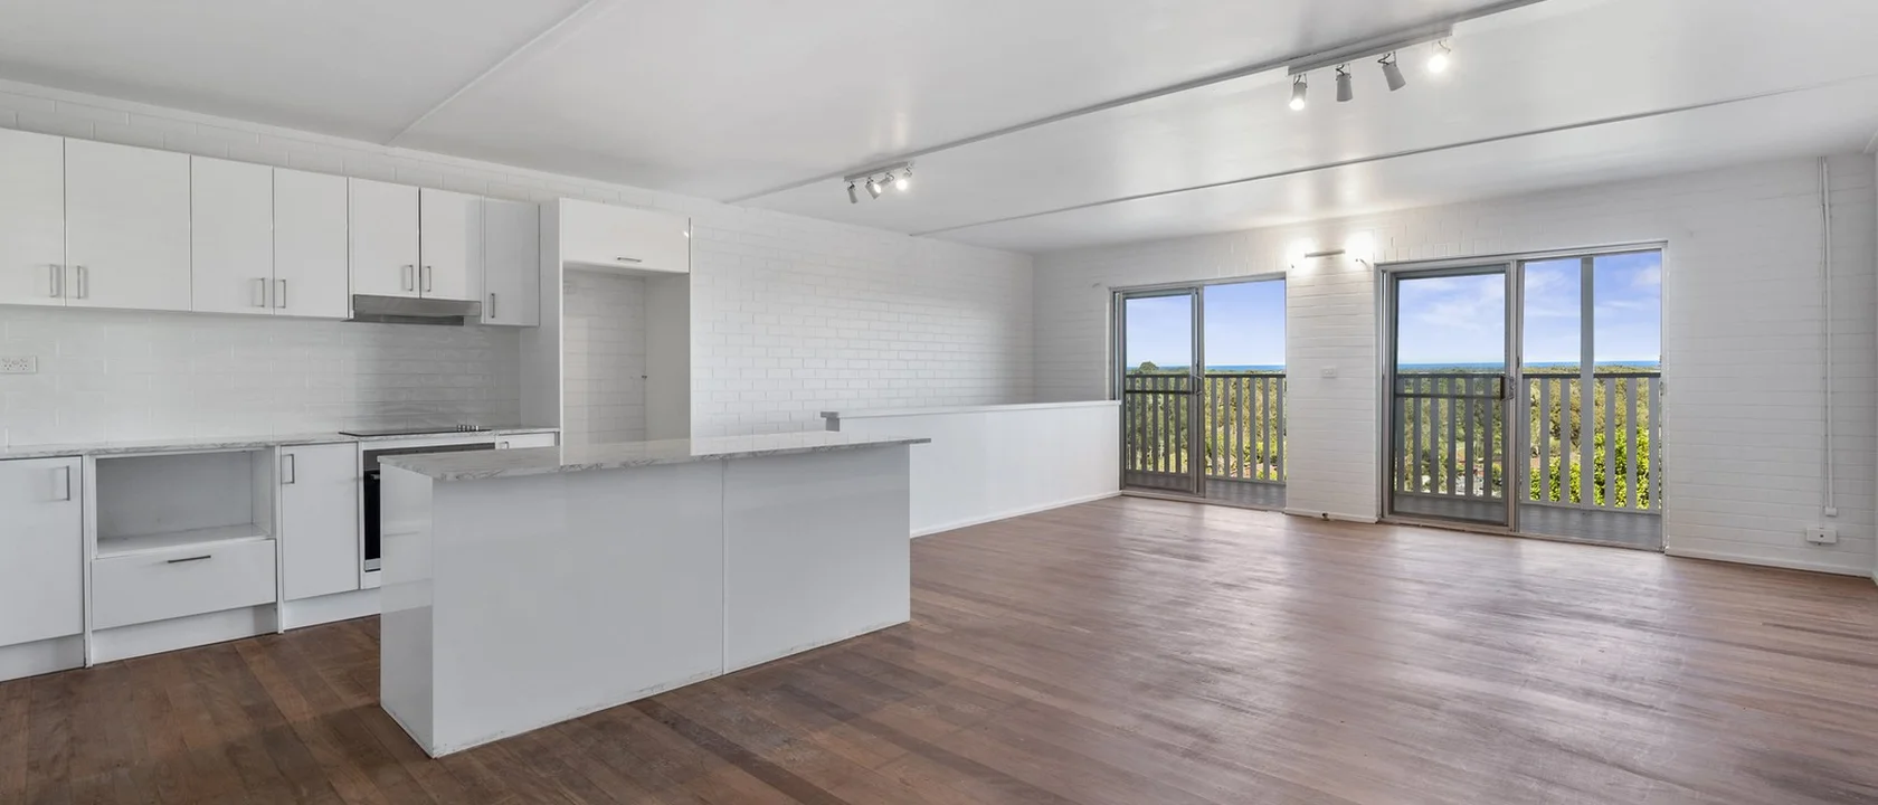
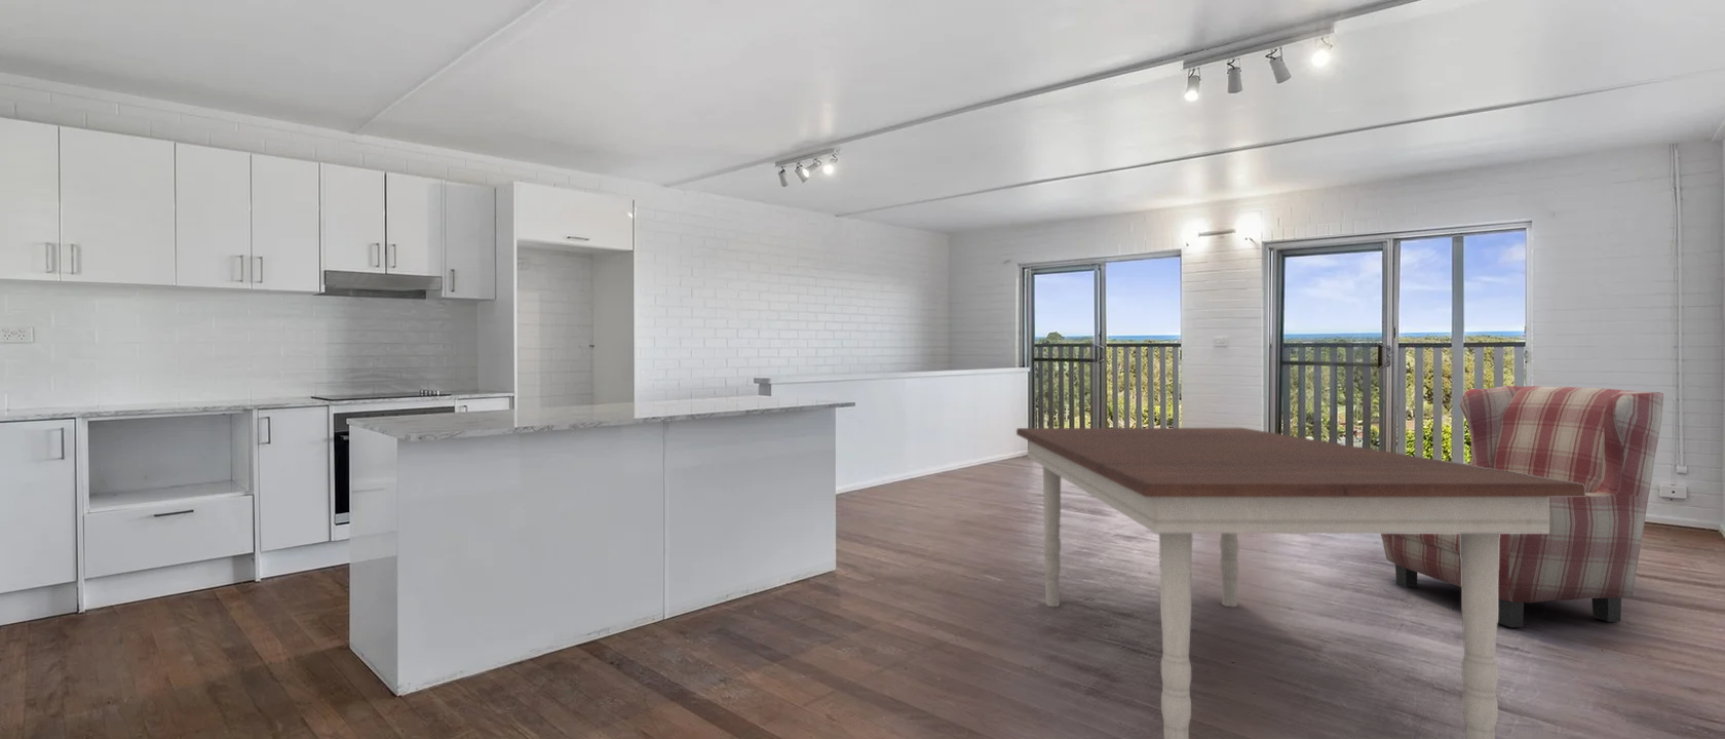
+ dining table [1015,427,1585,739]
+ armchair [1380,385,1664,628]
